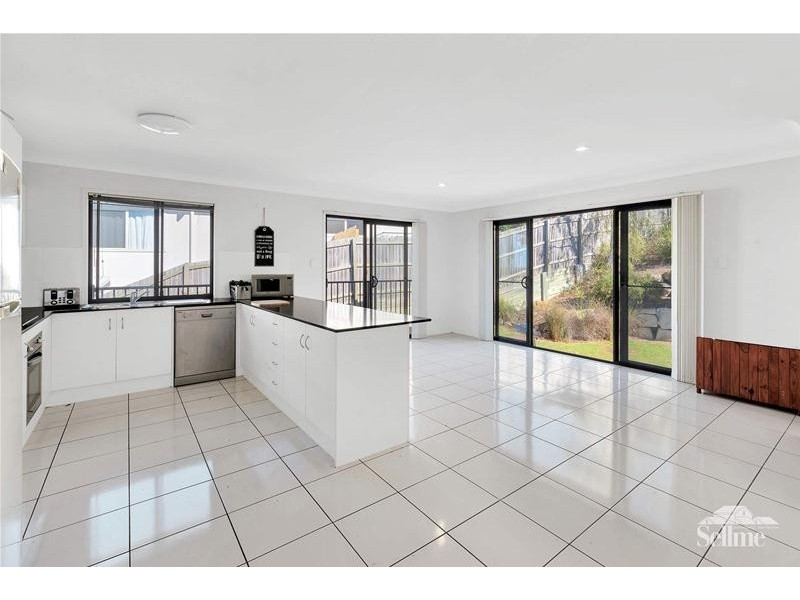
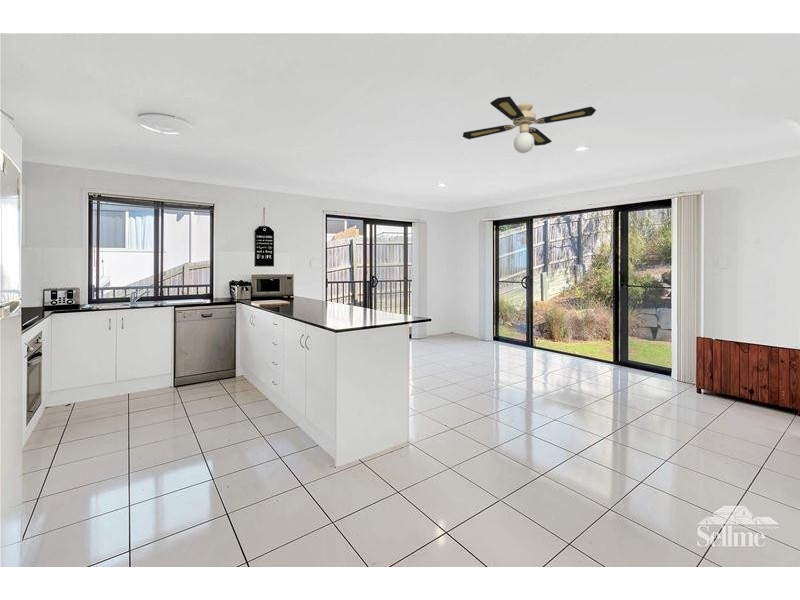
+ ceiling fan [462,96,597,154]
